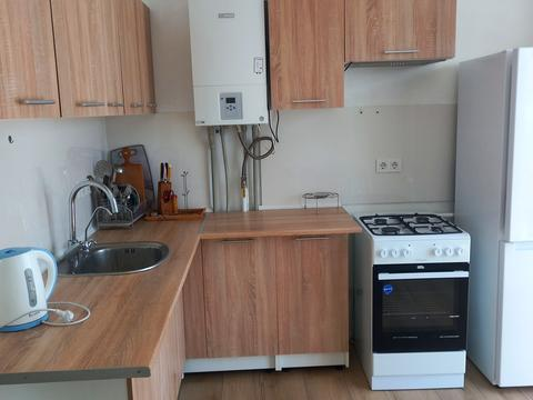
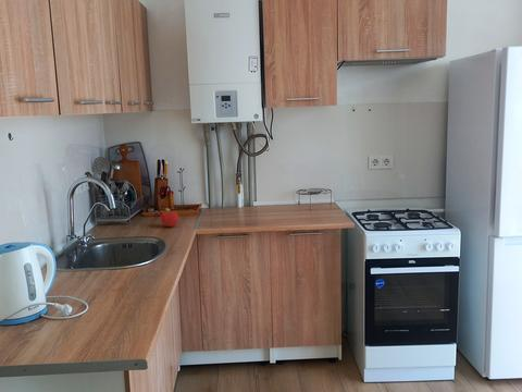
+ fruit [160,207,181,228]
